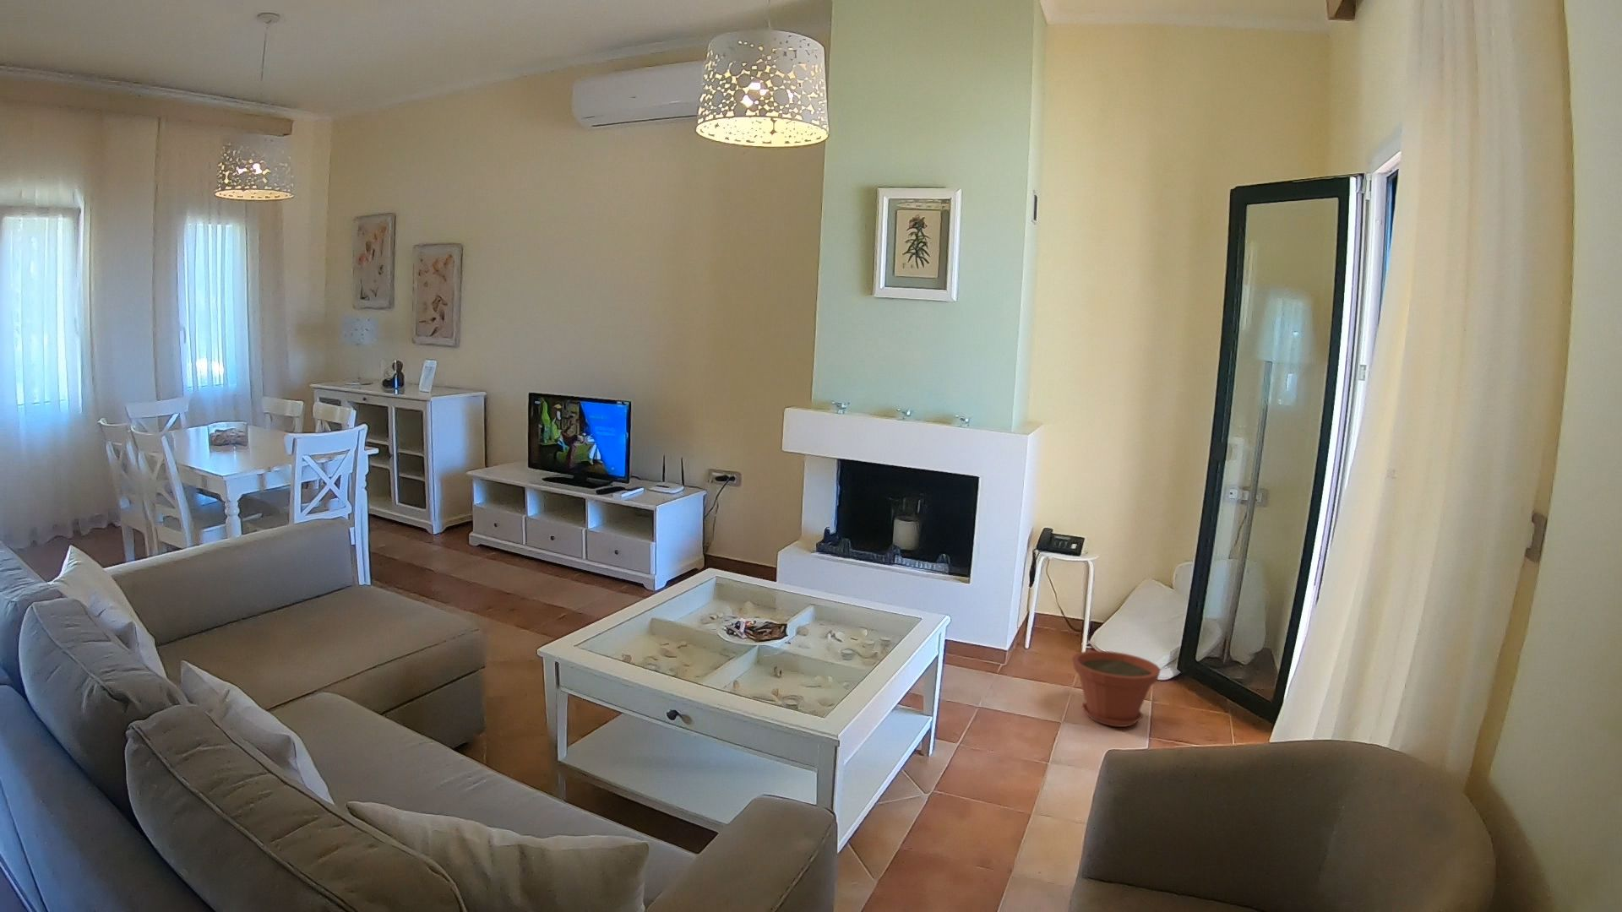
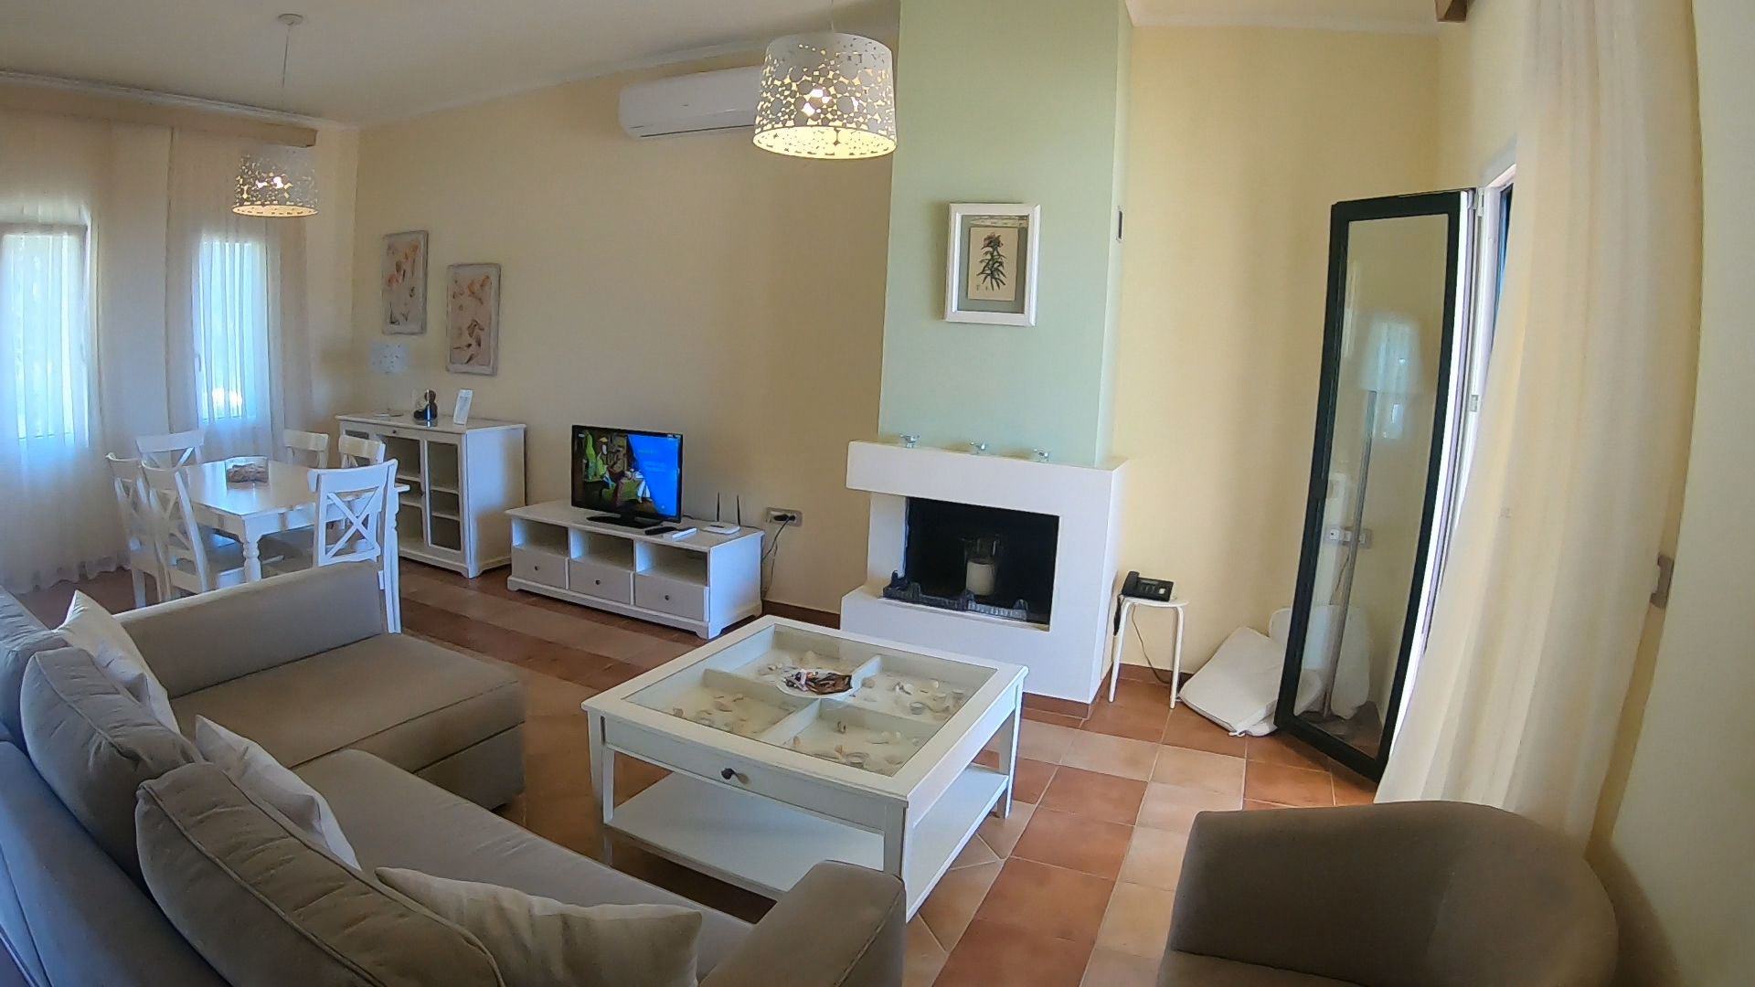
- plant pot [1072,650,1162,728]
